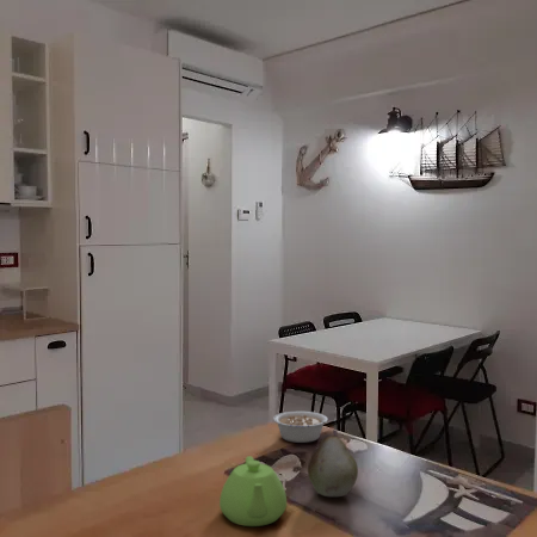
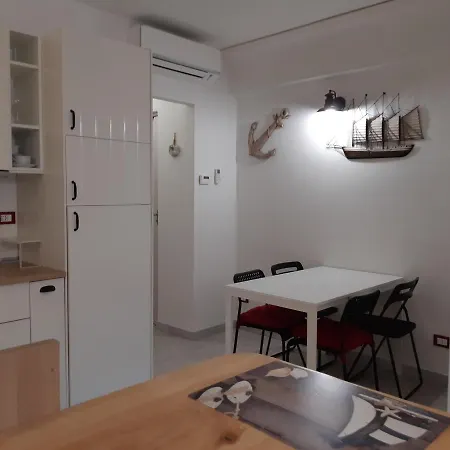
- fruit [307,428,359,498]
- teapot [218,455,288,527]
- legume [272,411,335,444]
